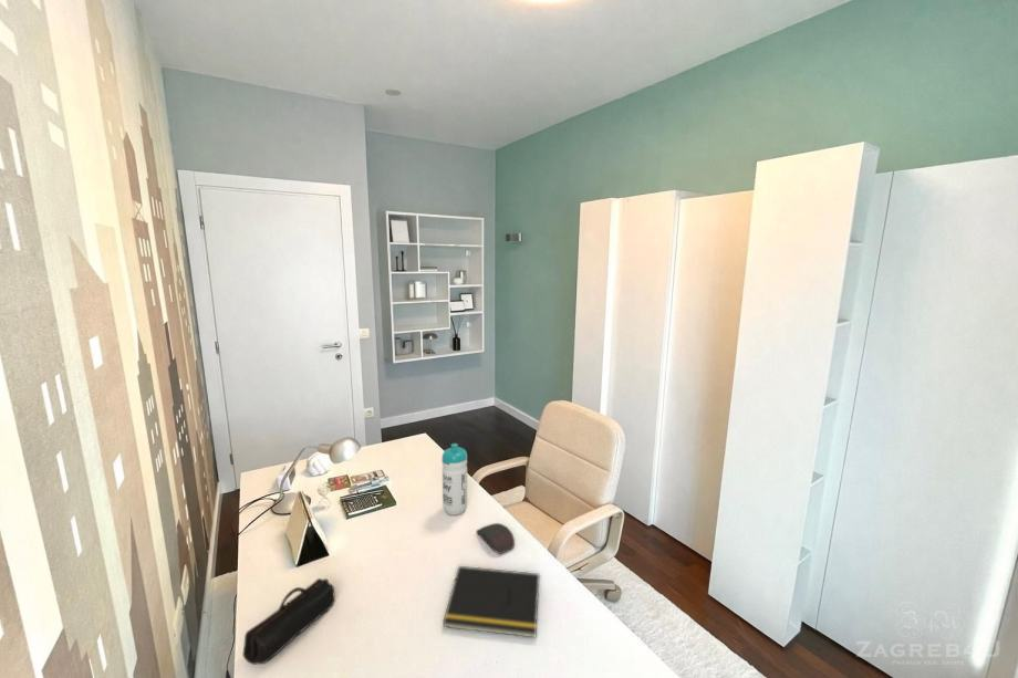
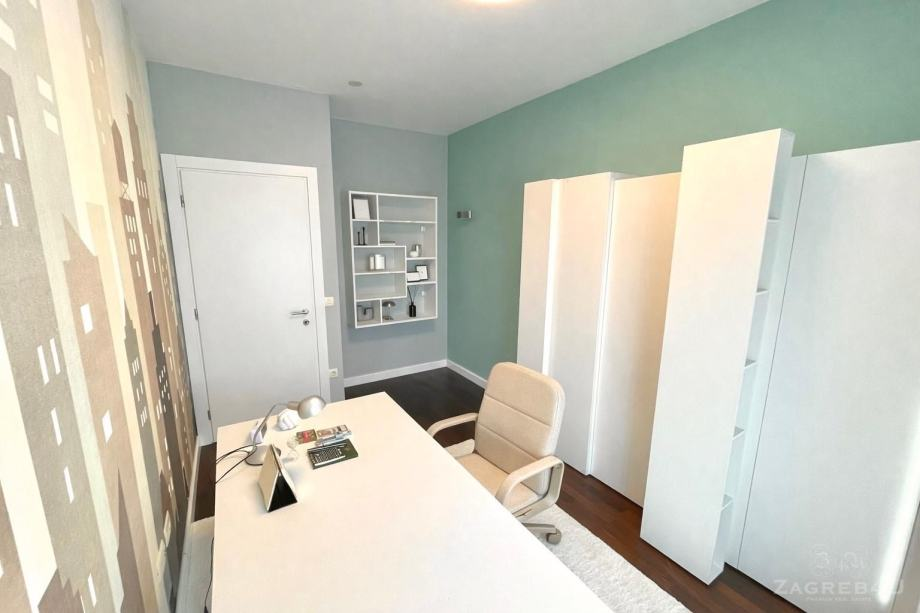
- computer mouse [475,522,516,555]
- pencil case [241,577,336,666]
- water bottle [440,442,468,515]
- notepad [442,565,541,638]
